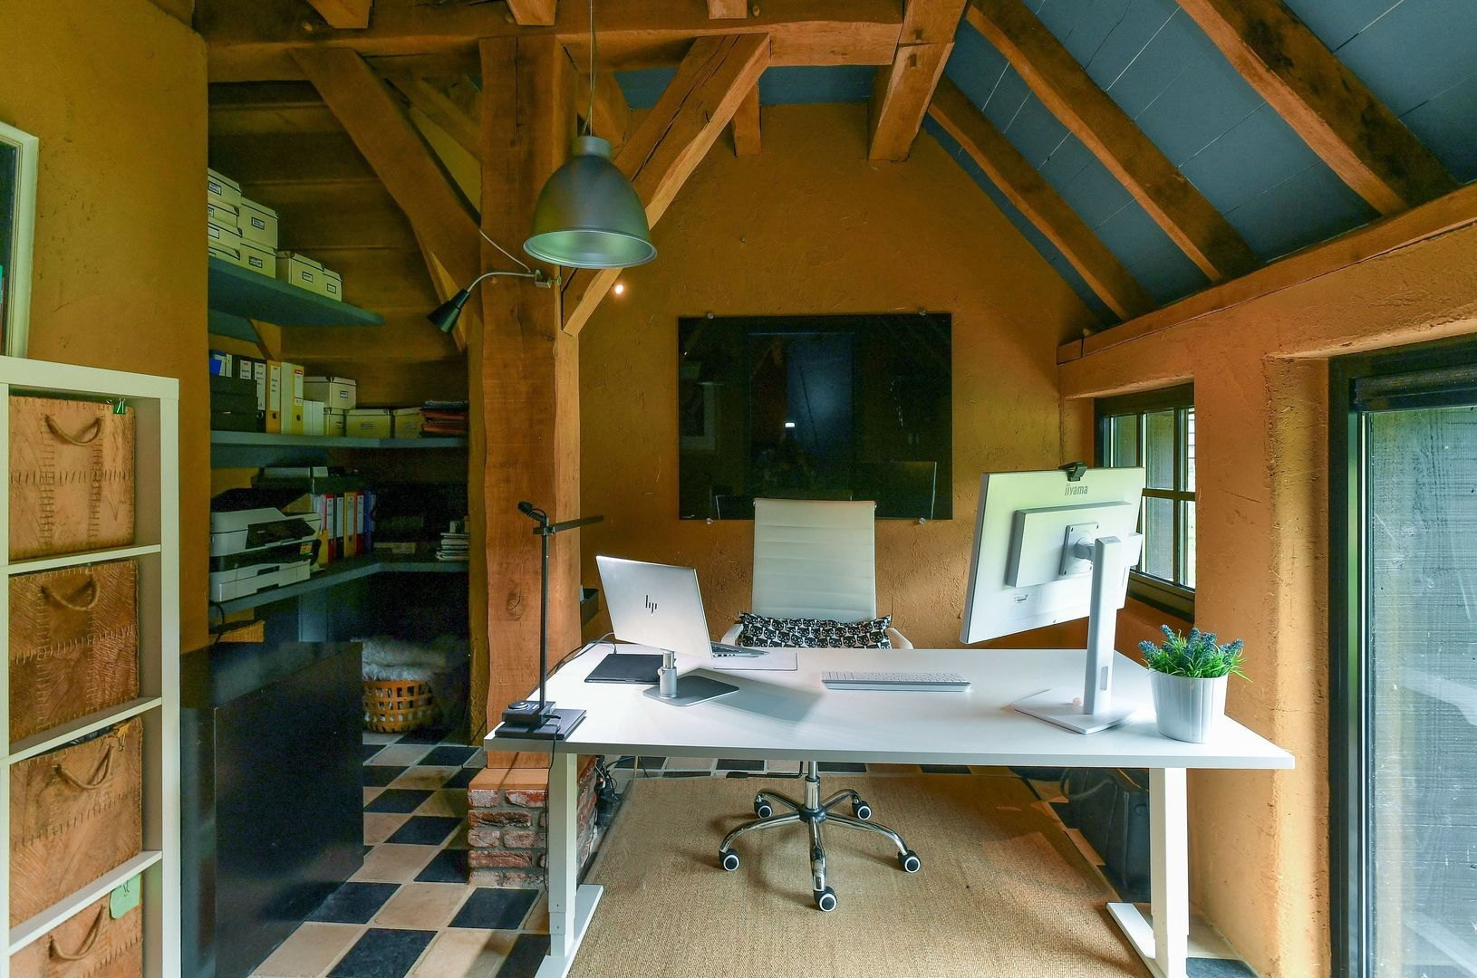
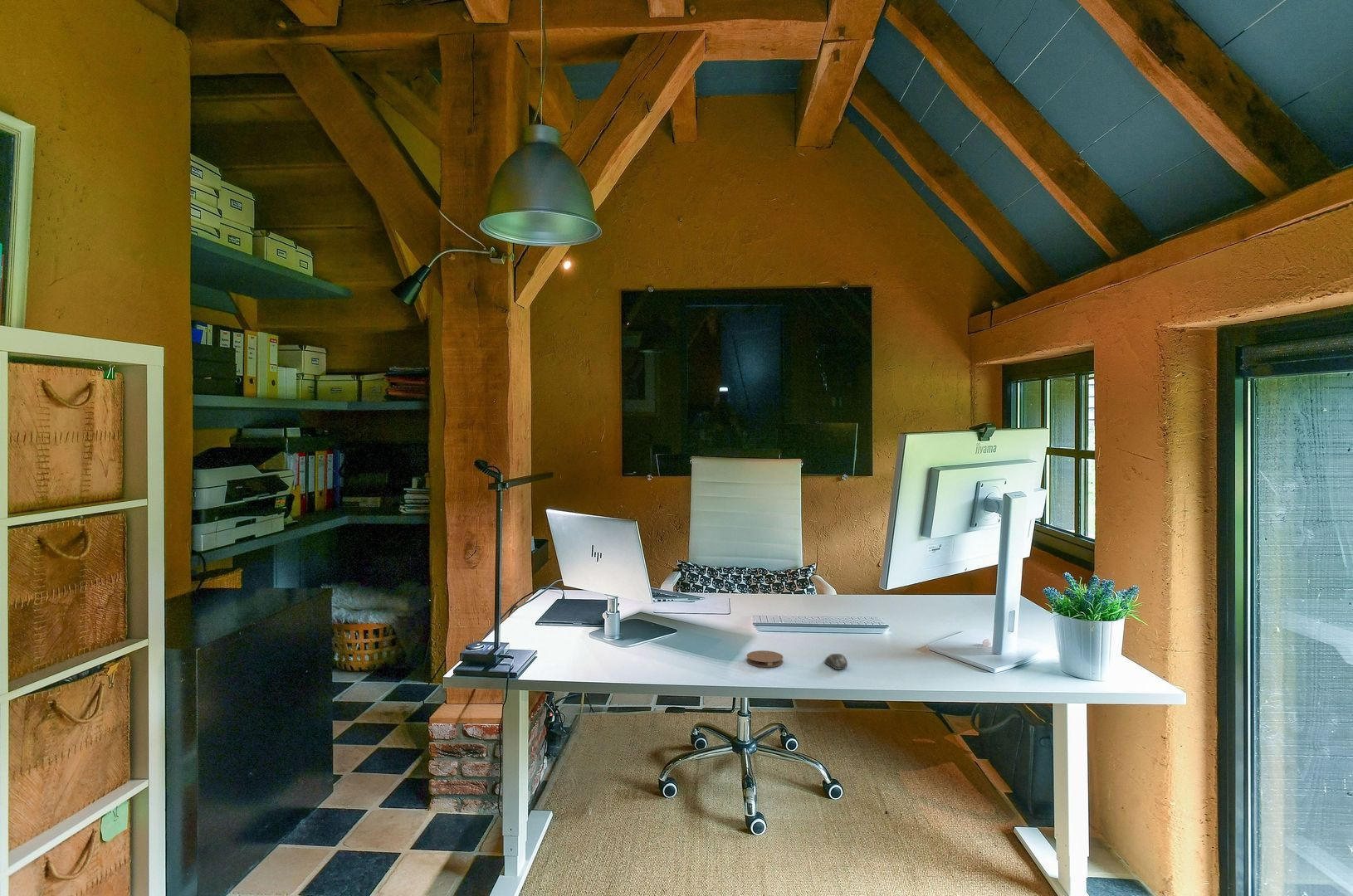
+ coaster [746,650,784,668]
+ computer mouse [823,653,848,670]
